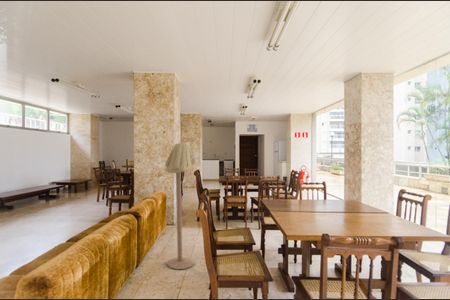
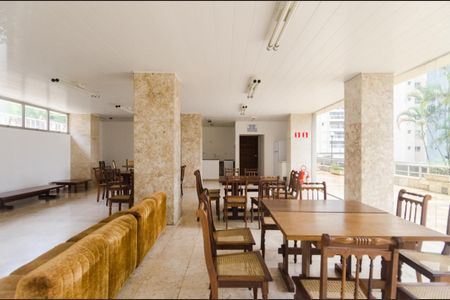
- floor lamp [163,141,196,270]
